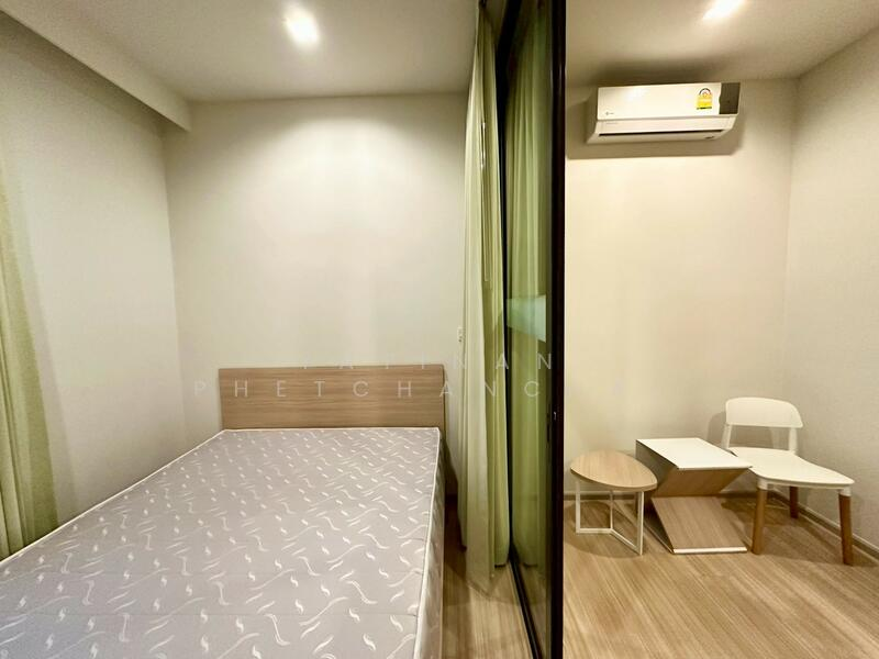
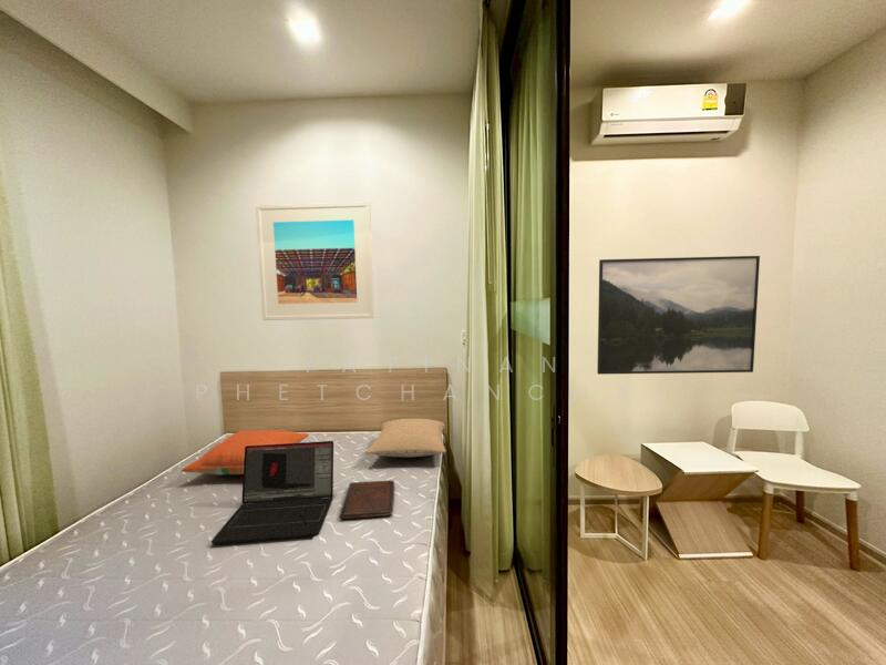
+ laptop [210,440,334,545]
+ pillow [364,418,447,458]
+ book [338,480,395,520]
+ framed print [255,201,375,321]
+ pillow [181,429,310,475]
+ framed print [596,255,761,376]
